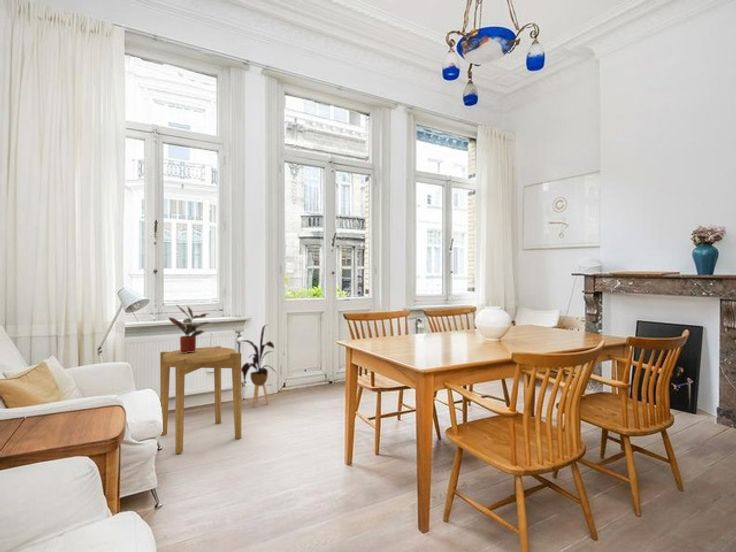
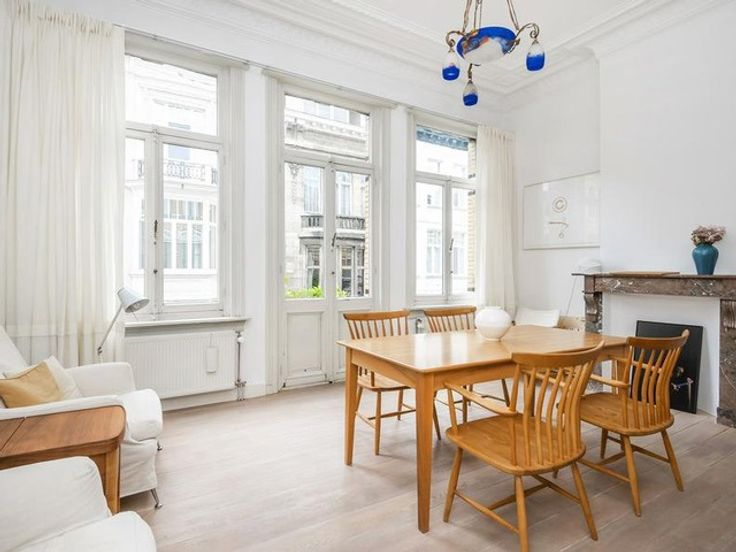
- house plant [236,324,277,407]
- side table [159,345,242,455]
- potted plant [168,303,210,353]
